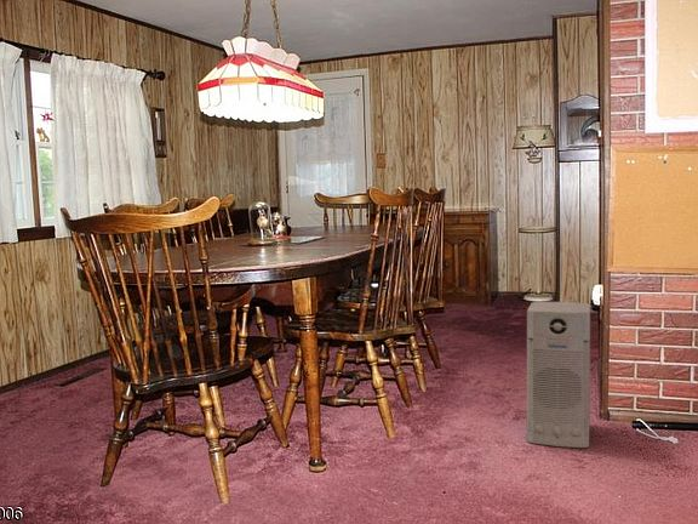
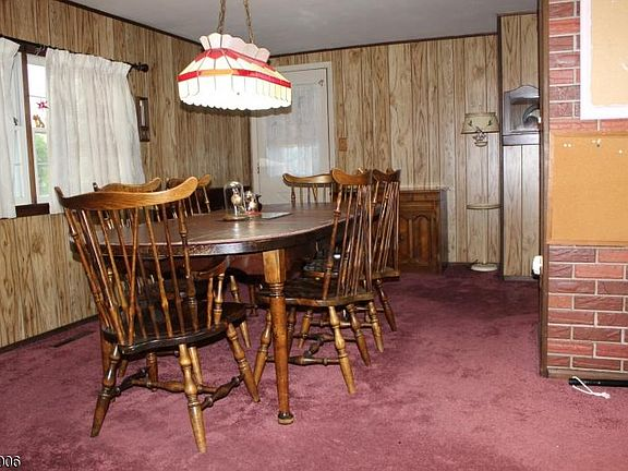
- air purifier [526,301,591,449]
